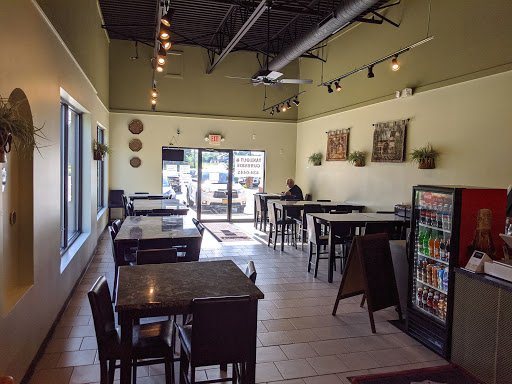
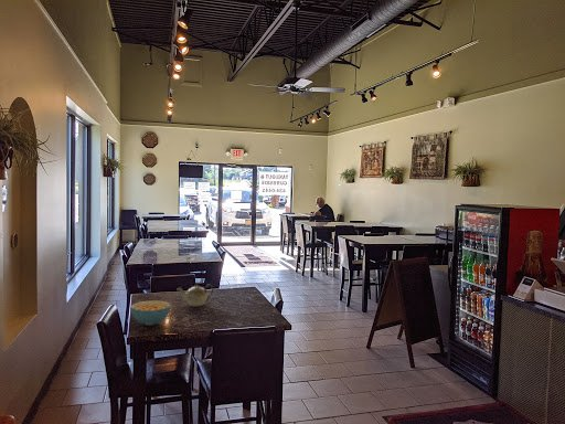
+ teapot [175,282,214,308]
+ cereal bowl [130,299,171,327]
